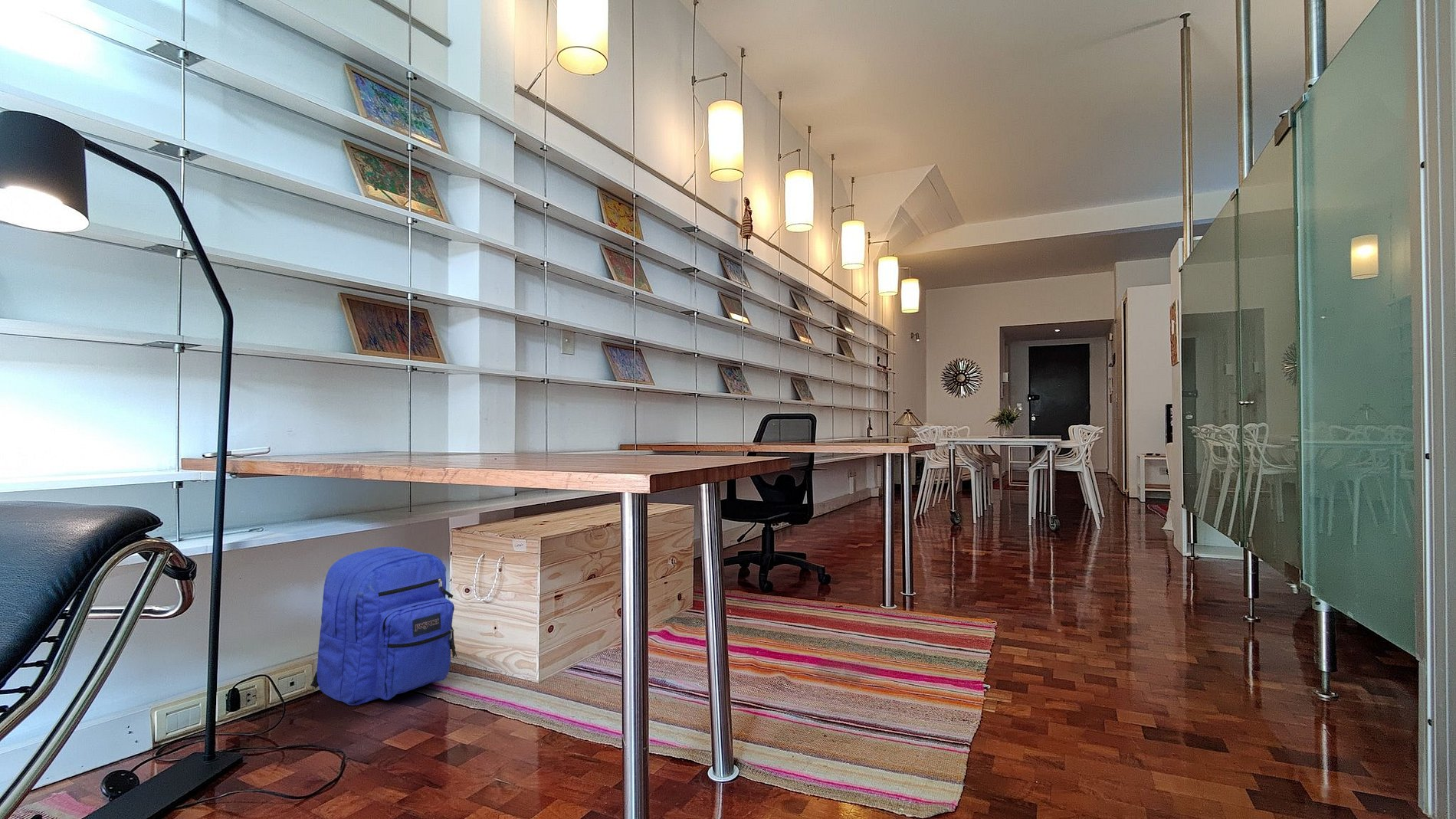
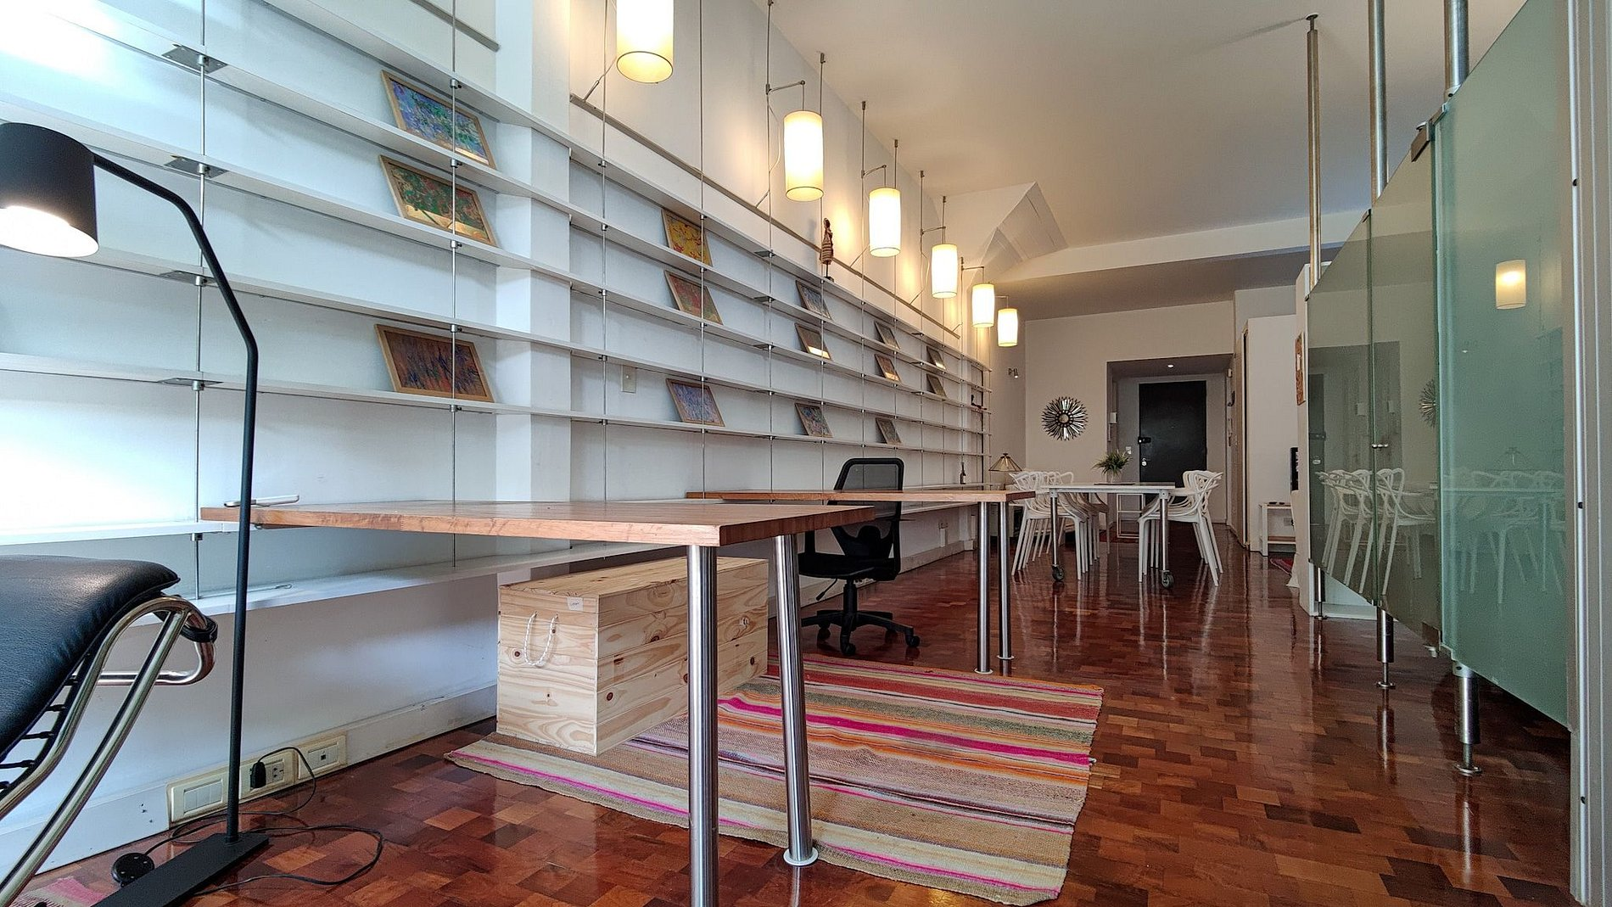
- backpack [310,546,457,706]
